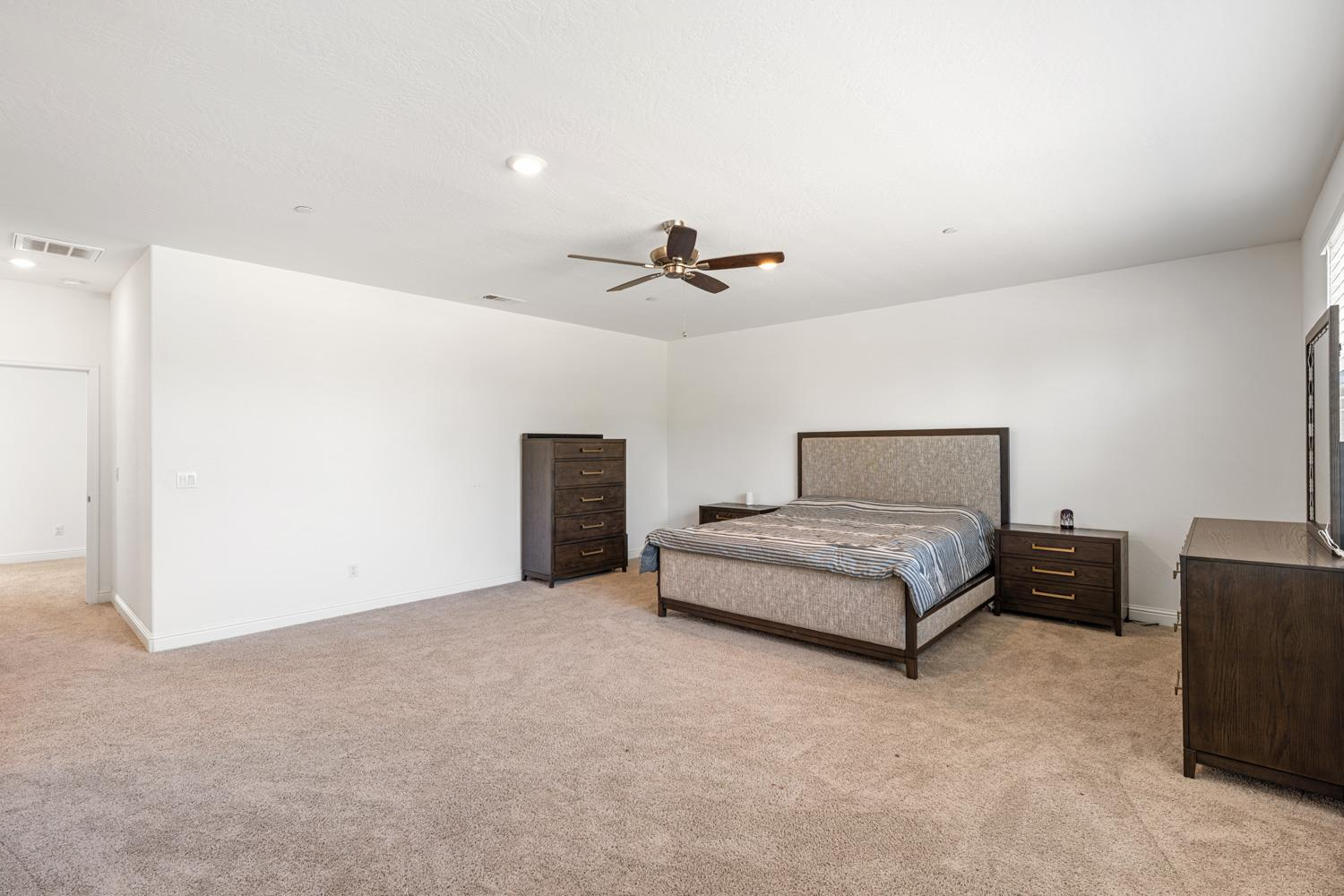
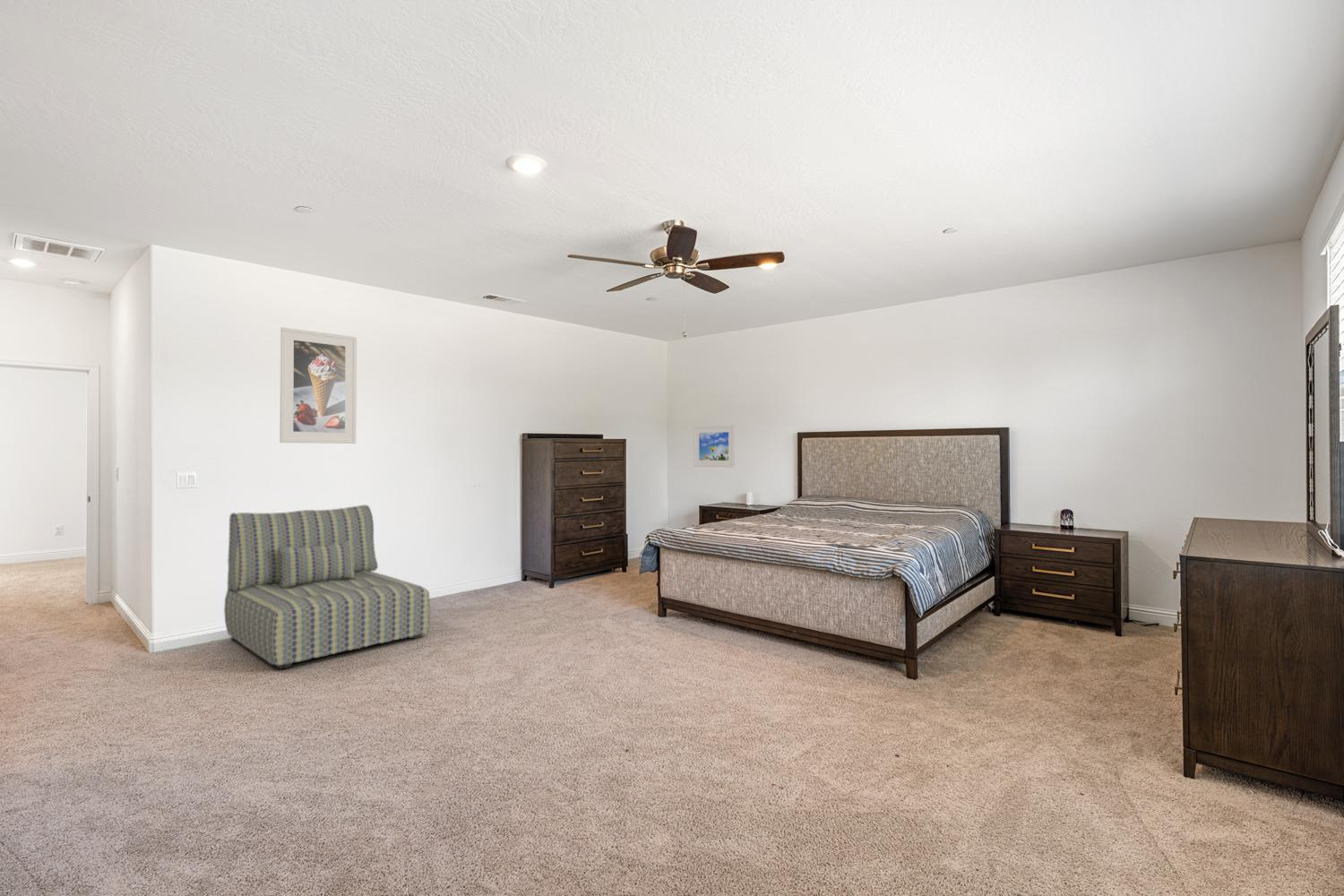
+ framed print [279,326,358,444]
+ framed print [693,425,736,469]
+ sofa [223,504,431,669]
